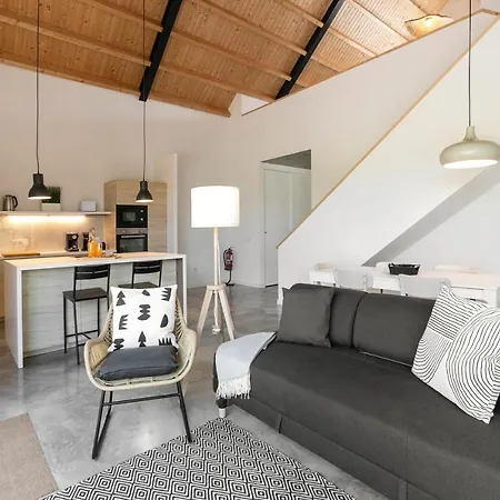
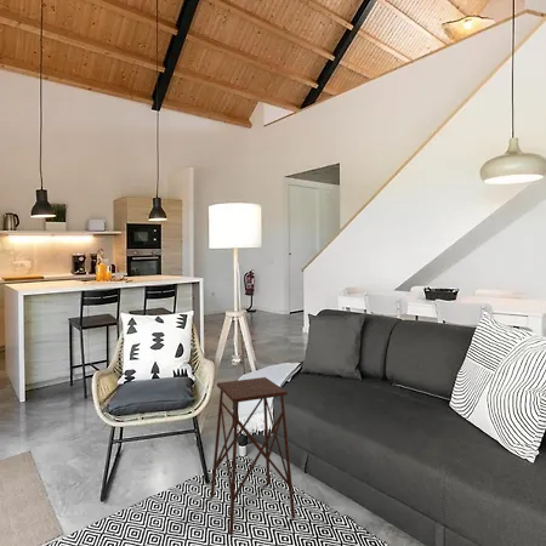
+ side table [210,376,296,536]
